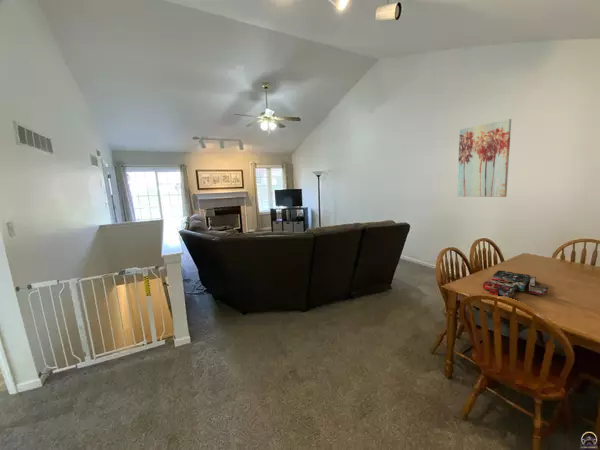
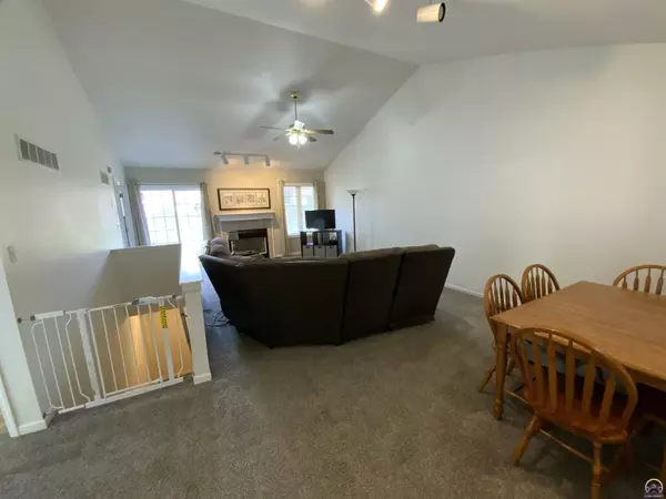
- wall art [456,118,512,198]
- board game [482,269,549,299]
